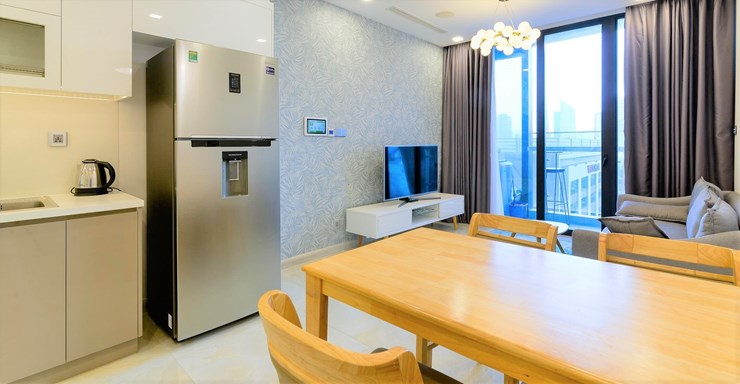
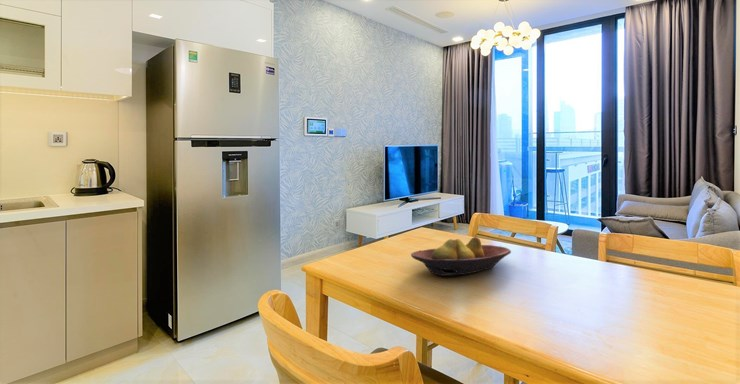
+ fruit bowl [410,236,512,277]
